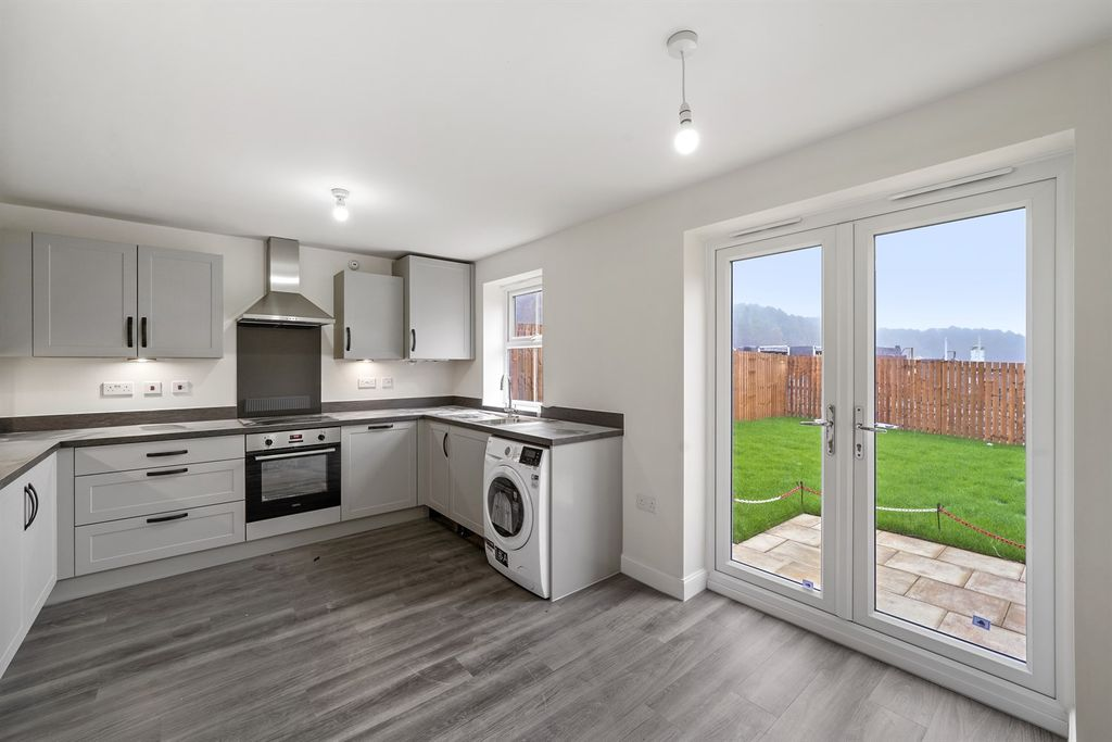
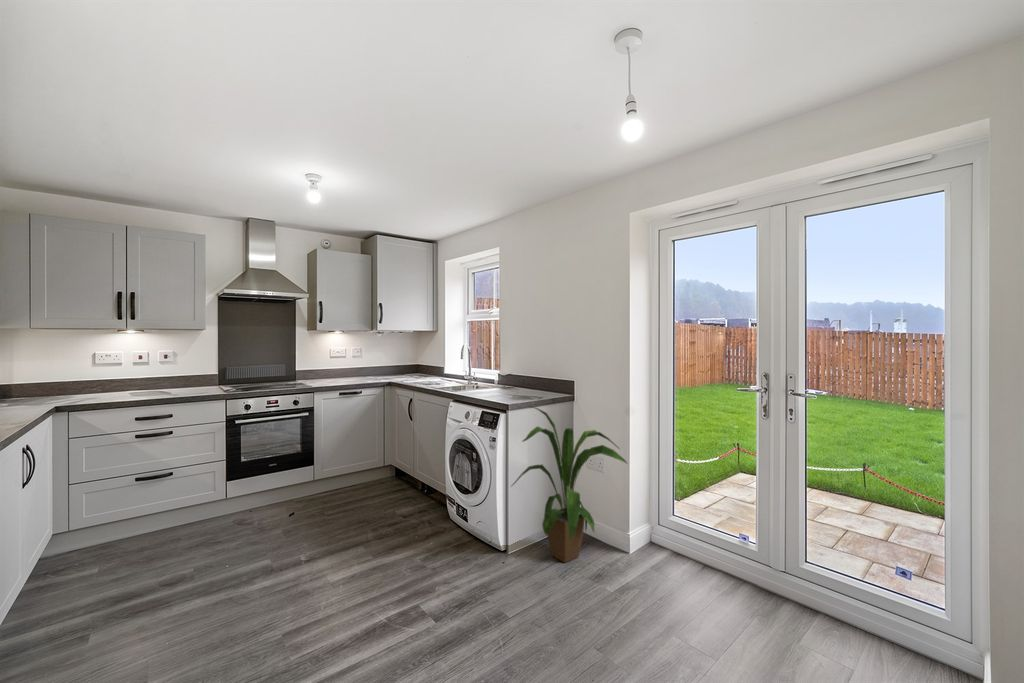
+ house plant [510,405,629,563]
